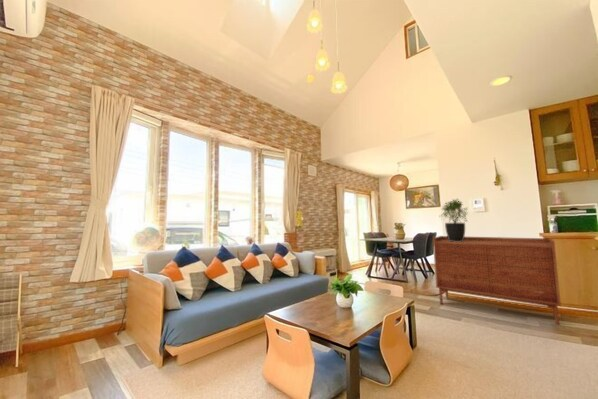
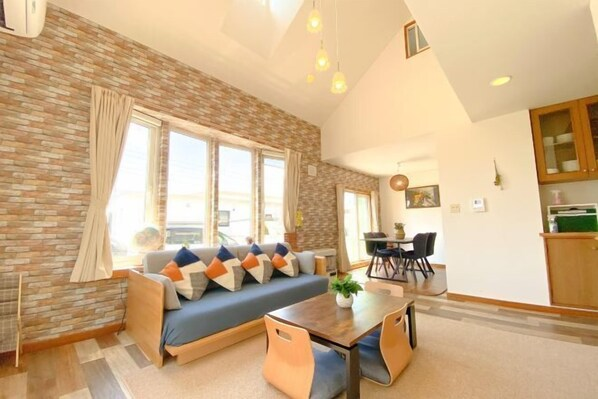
- potted plant [439,198,469,242]
- sideboard [432,235,562,326]
